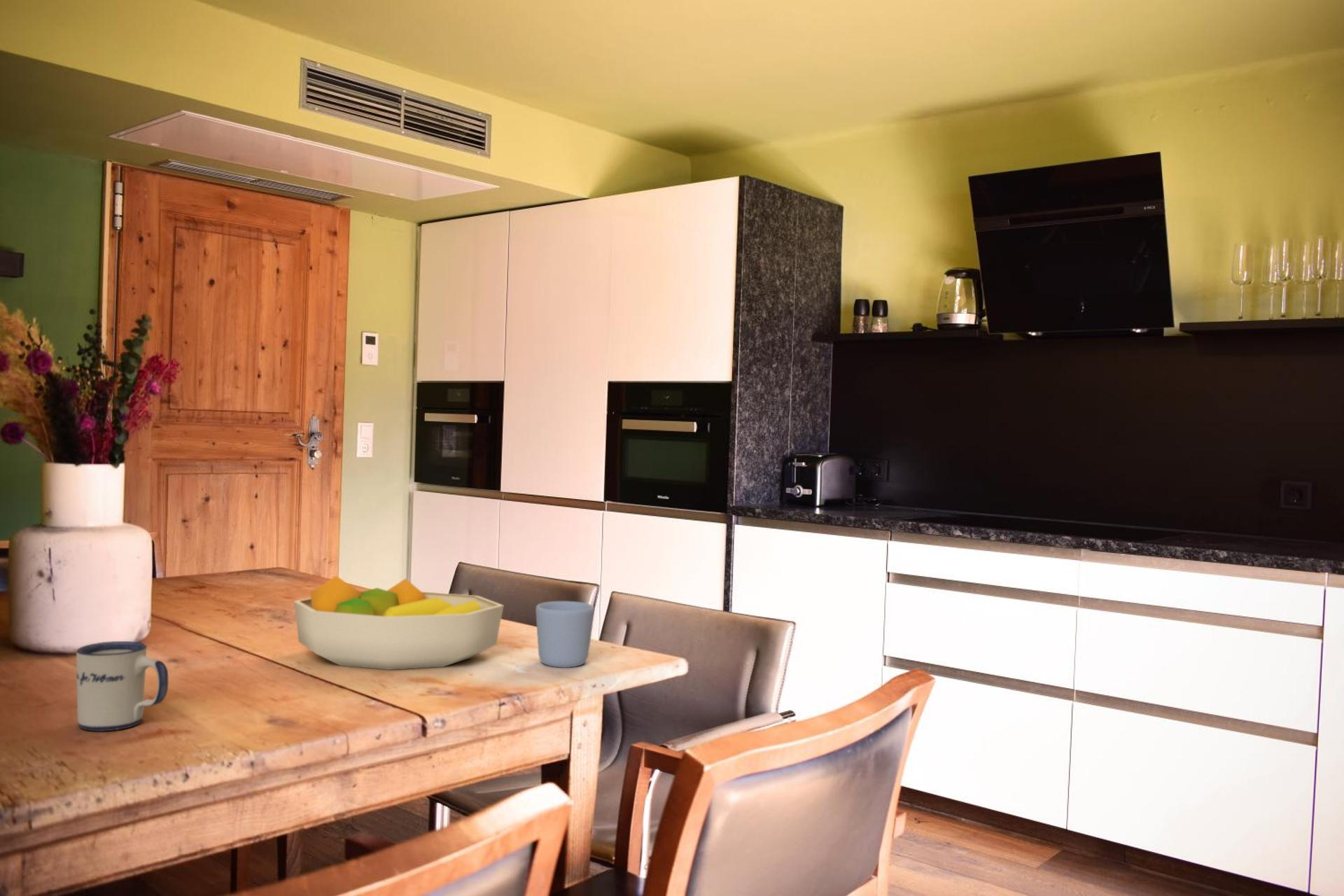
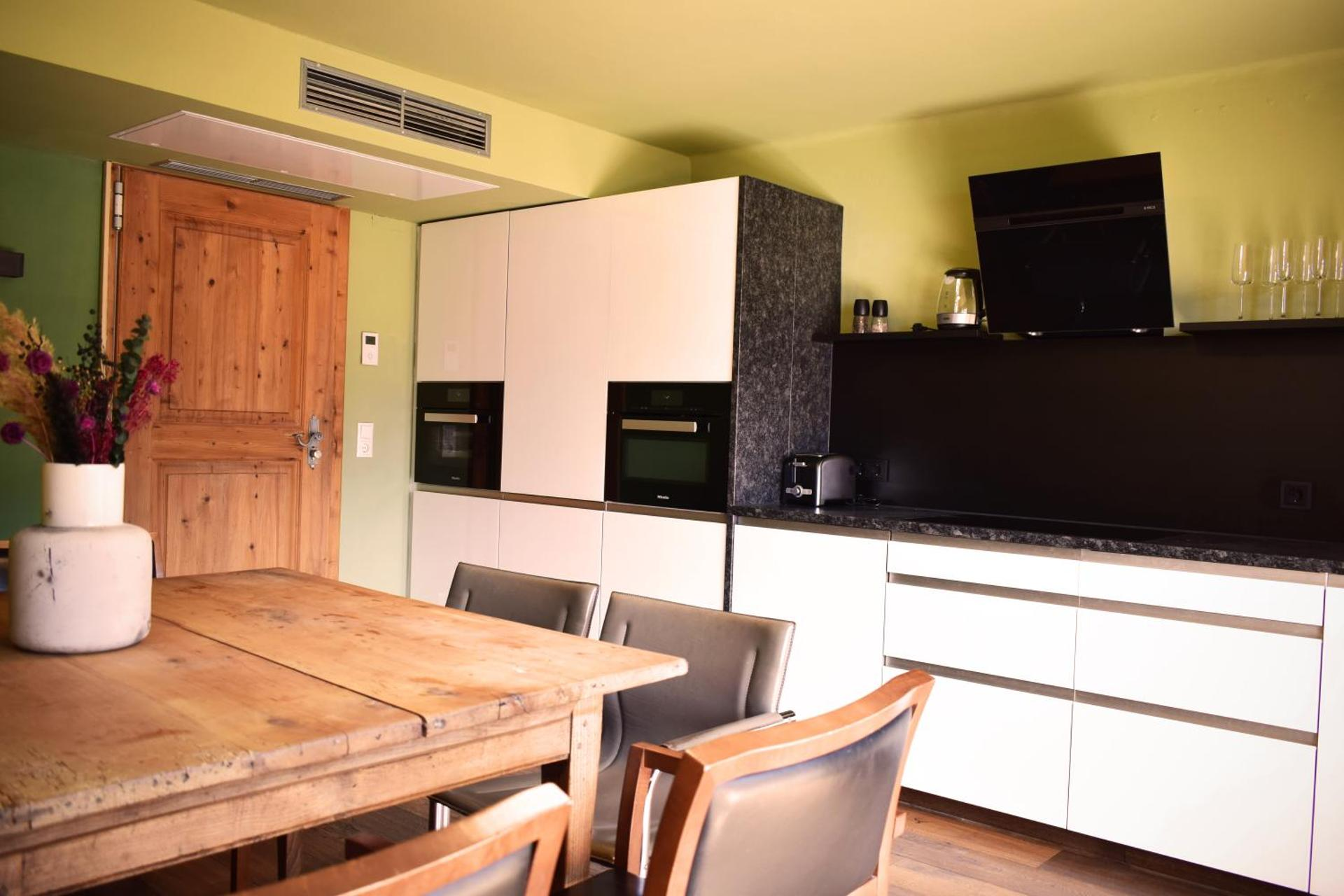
- mug [76,640,169,732]
- mug [535,601,595,668]
- fruit bowl [293,575,505,671]
